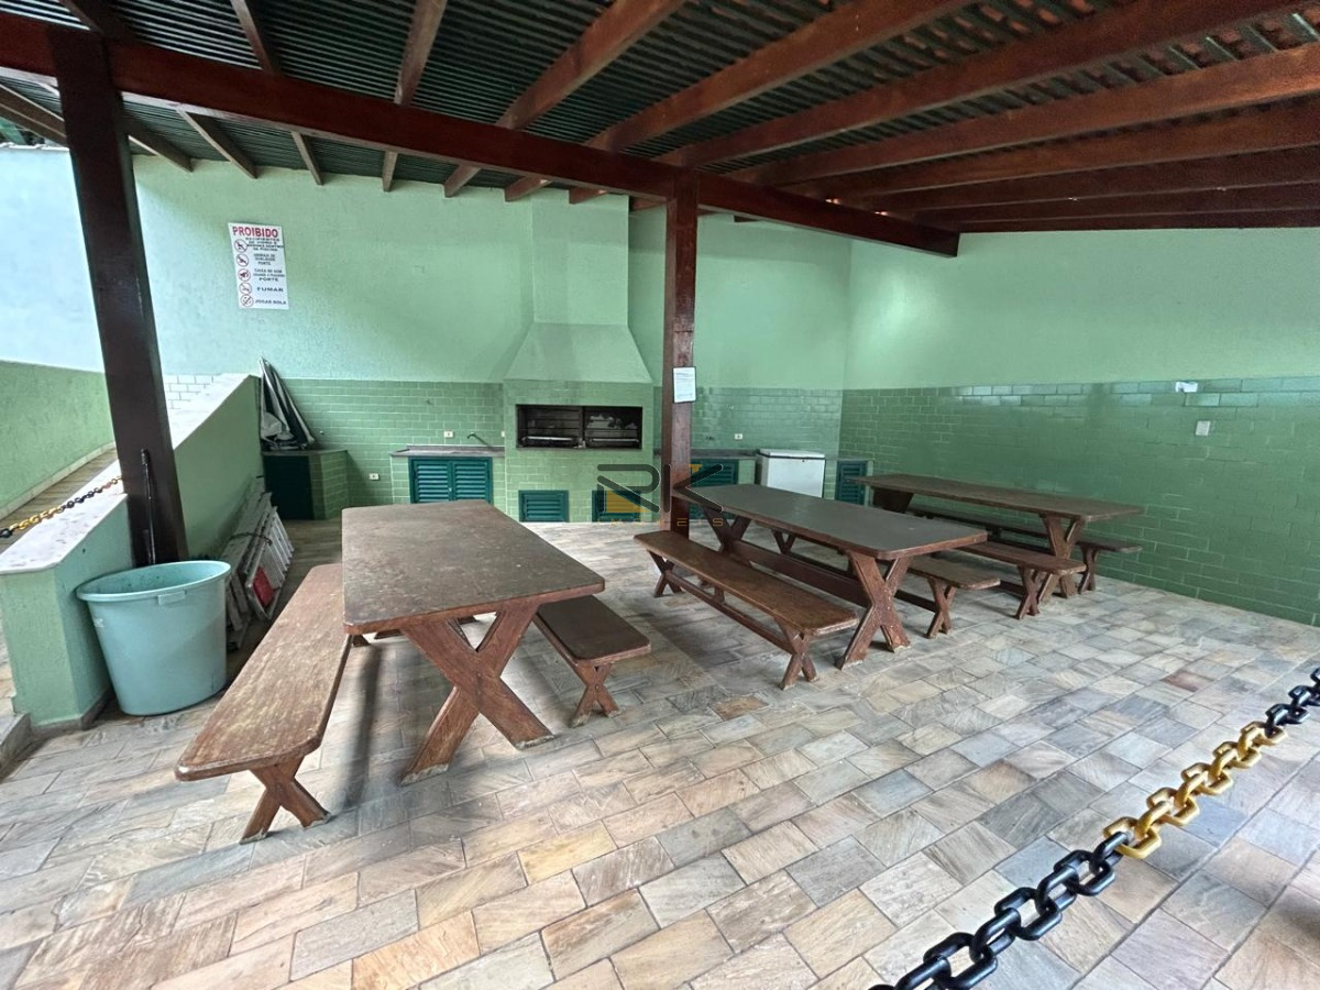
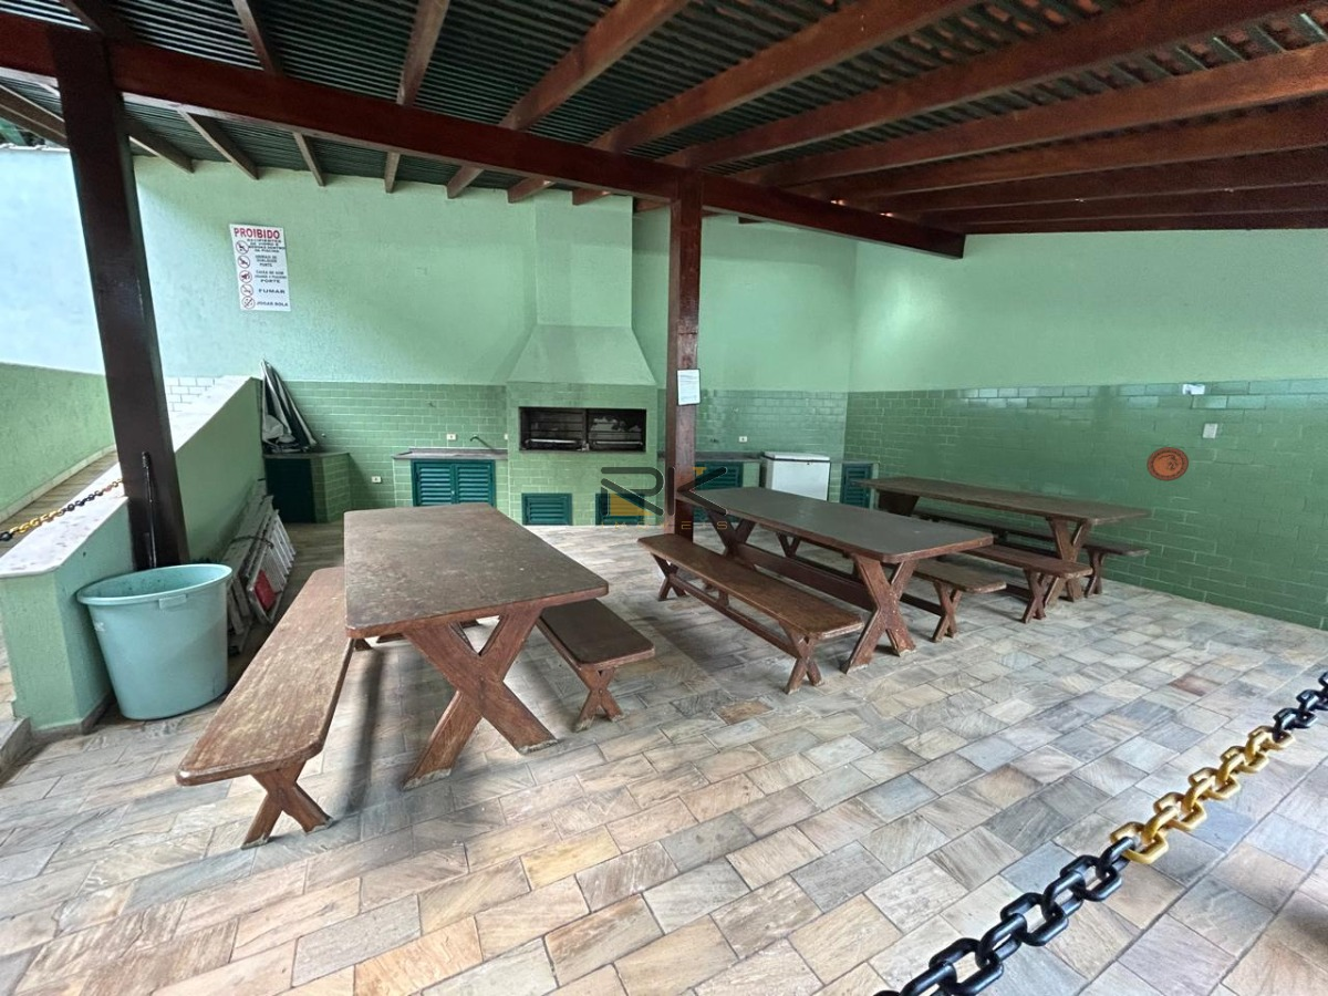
+ decorative plate [1145,446,1190,483]
